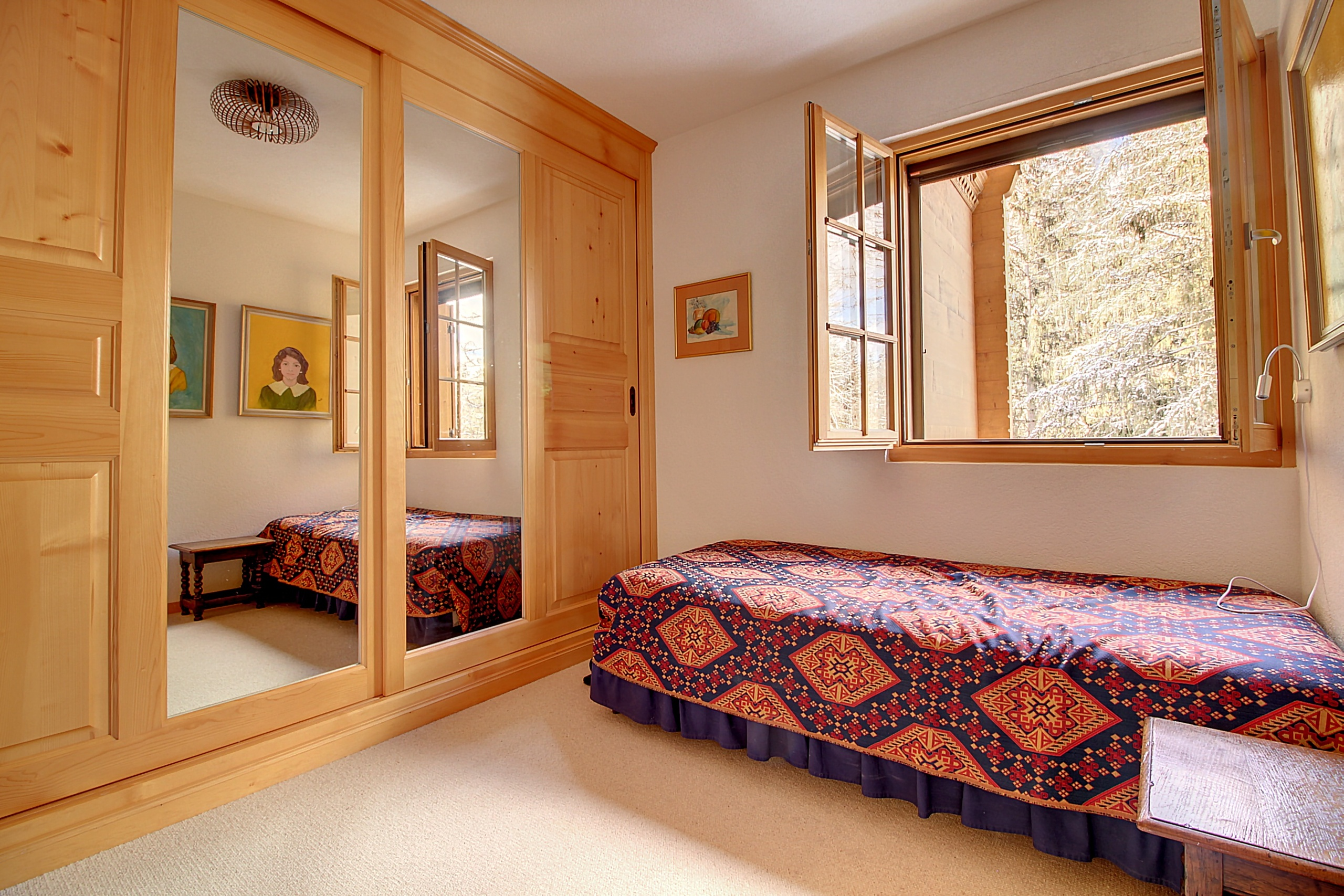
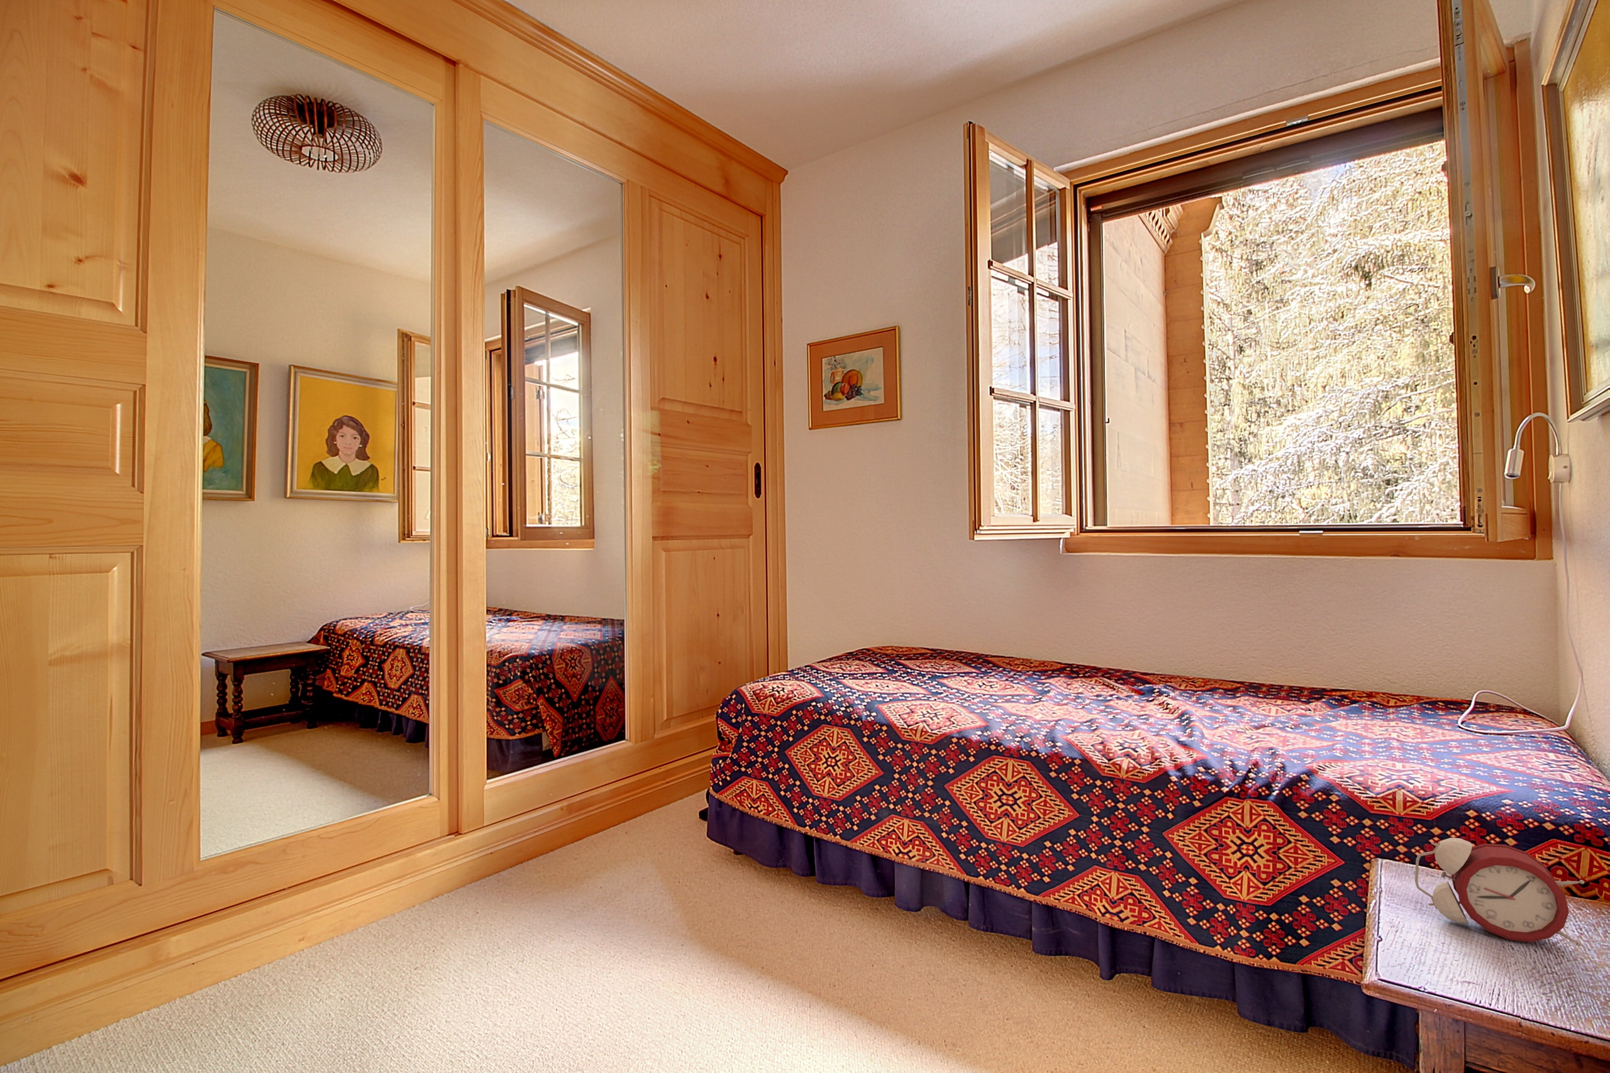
+ alarm clock [1415,837,1585,946]
